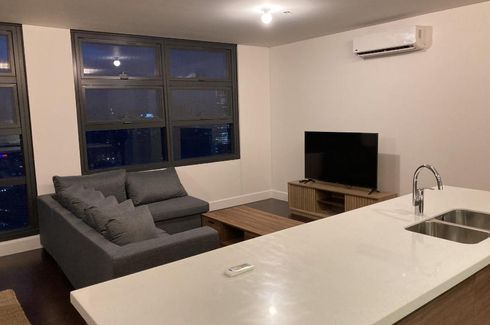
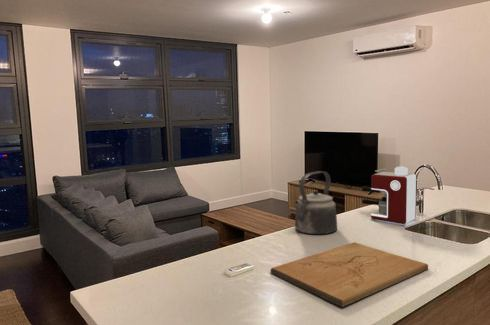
+ coffee maker [361,165,418,225]
+ cutting board [269,241,429,308]
+ kettle [294,170,338,235]
